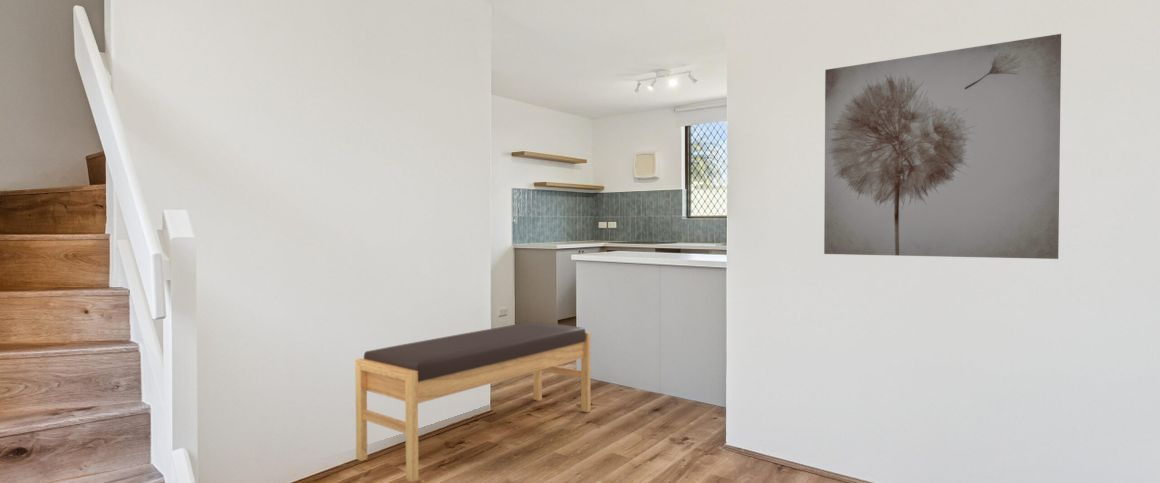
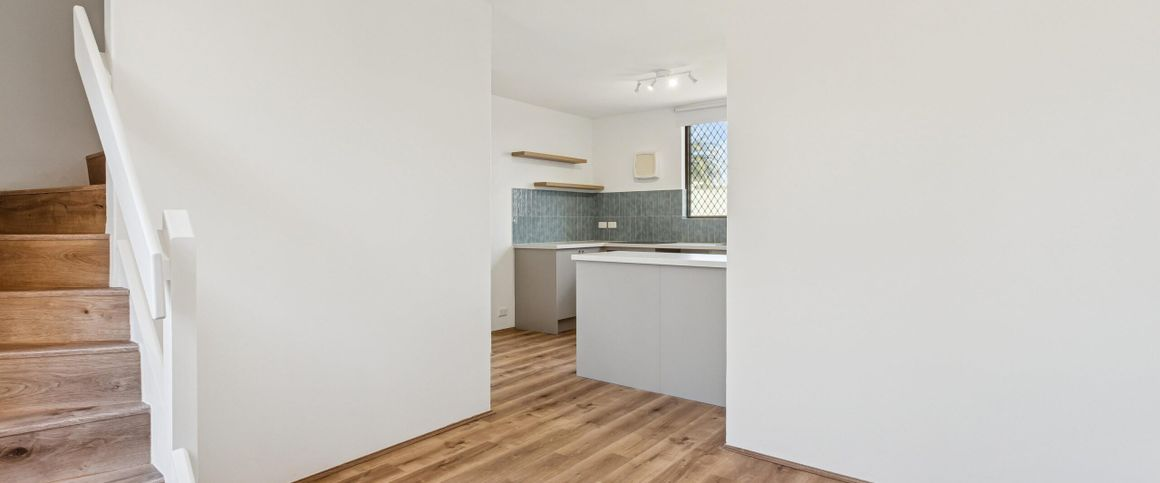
- bench [354,321,591,483]
- wall art [823,33,1062,260]
